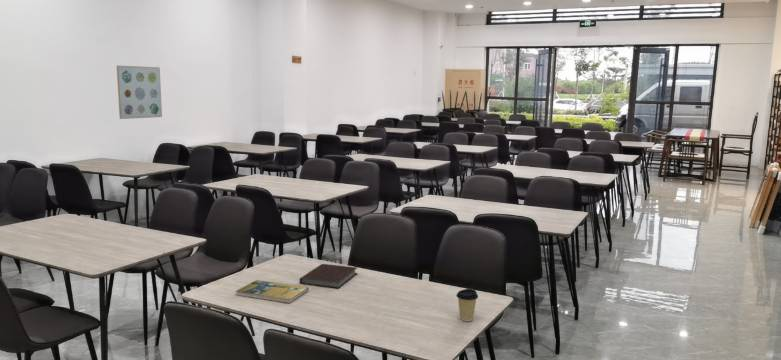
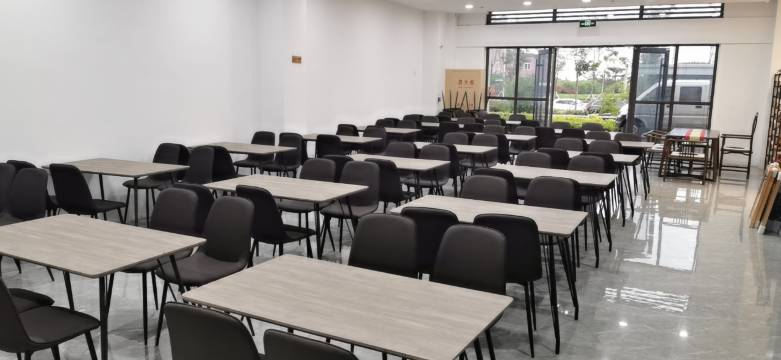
- wall art [116,65,163,120]
- booklet [234,279,309,304]
- notebook [299,263,358,290]
- coffee cup [455,288,479,322]
